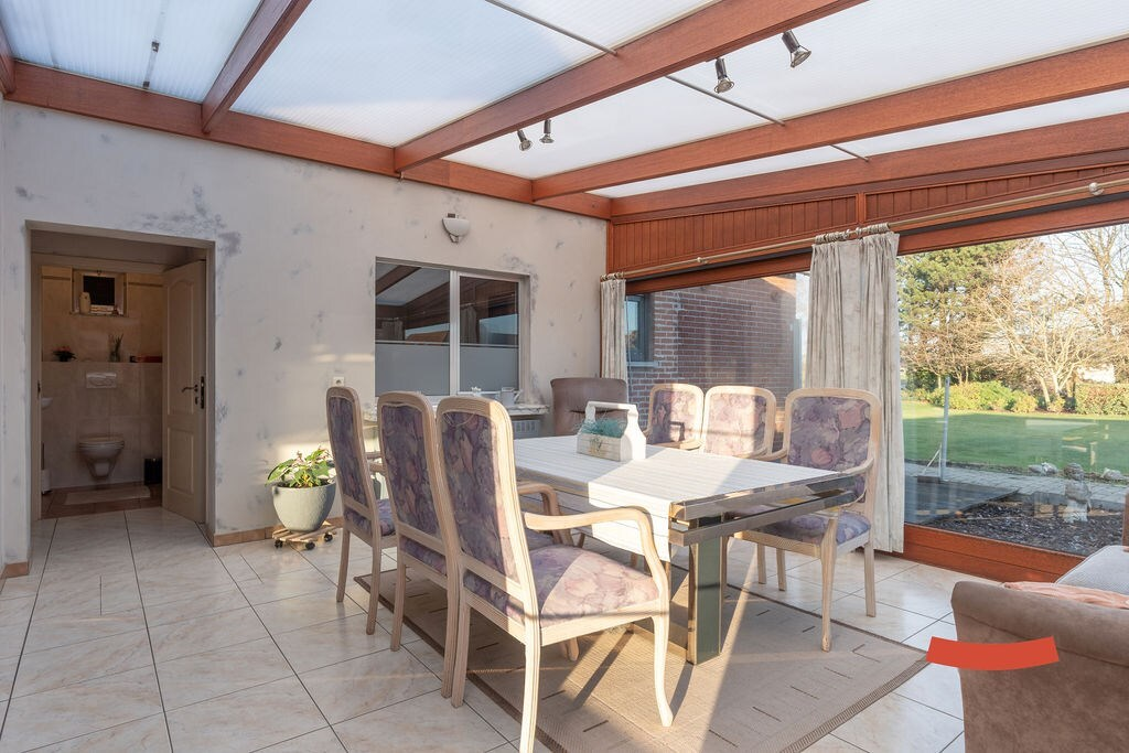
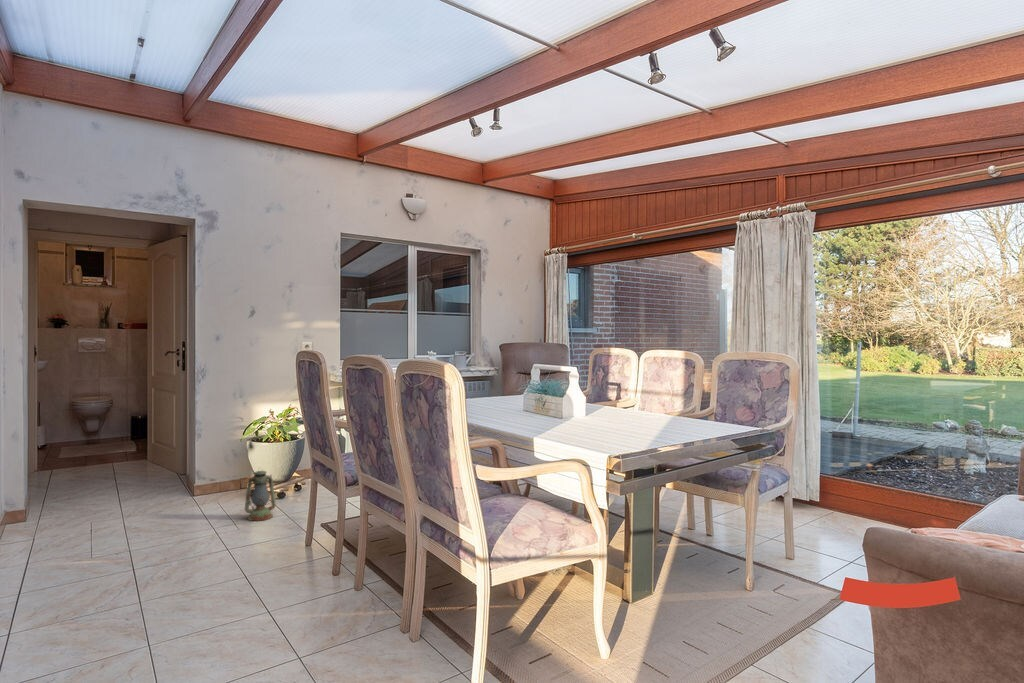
+ lantern [244,468,277,522]
